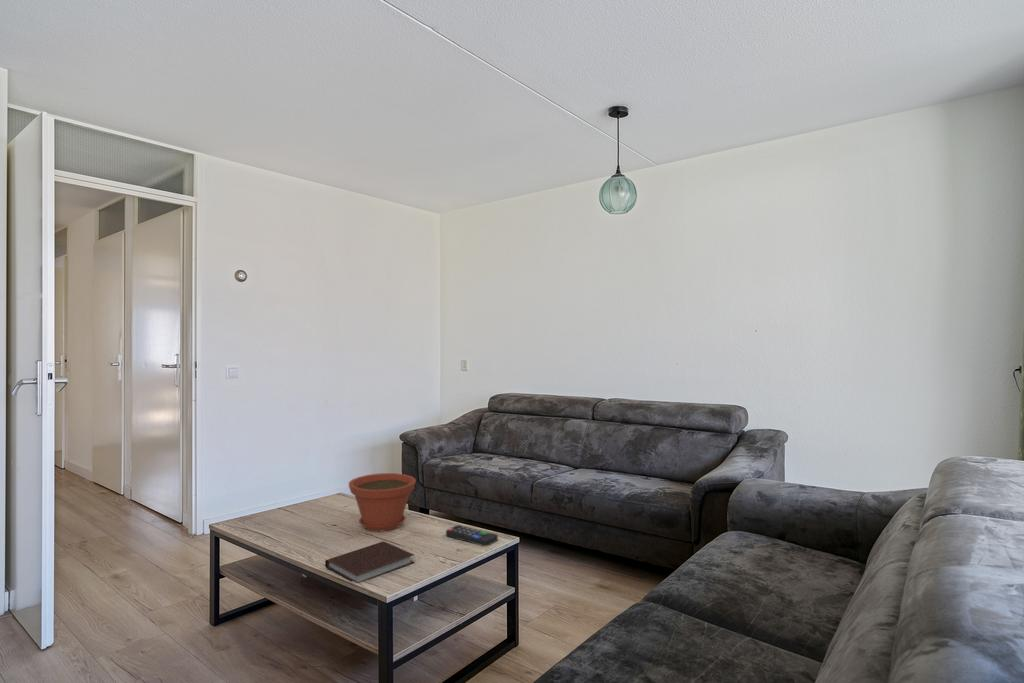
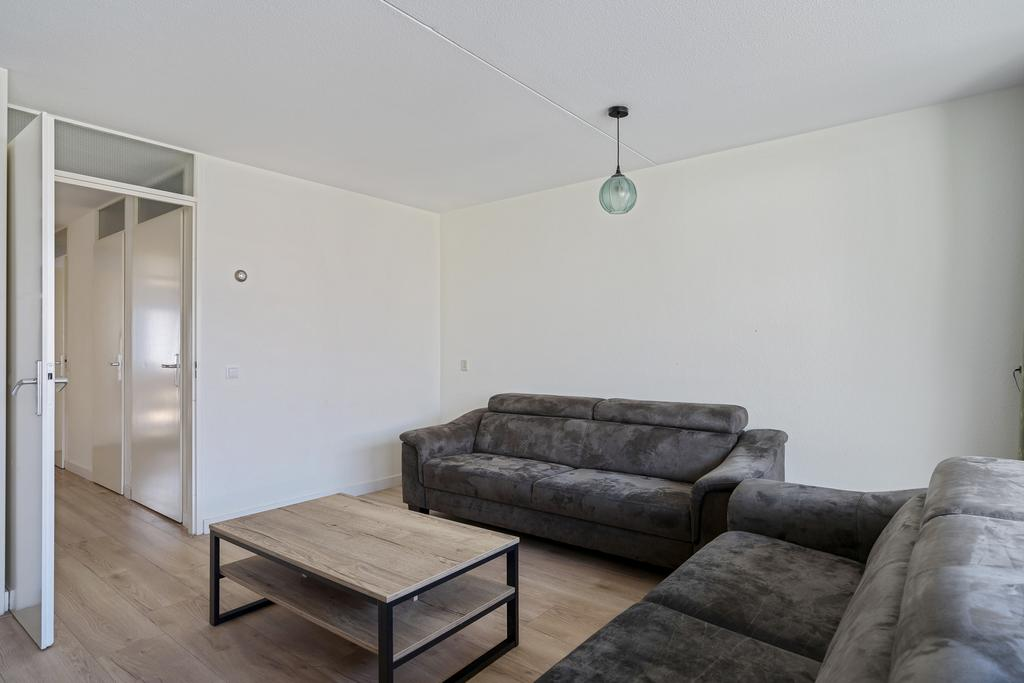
- notebook [324,540,415,584]
- remote control [445,524,499,547]
- plant pot [348,472,417,533]
